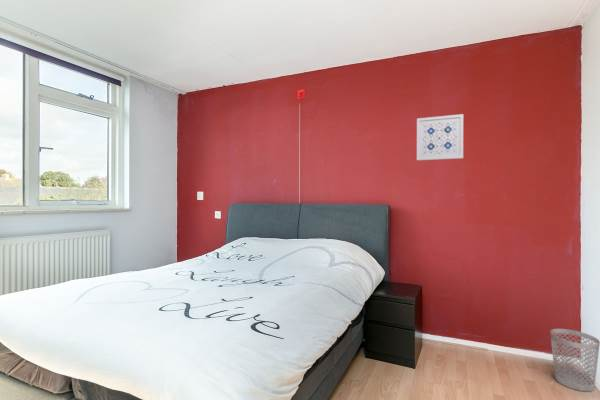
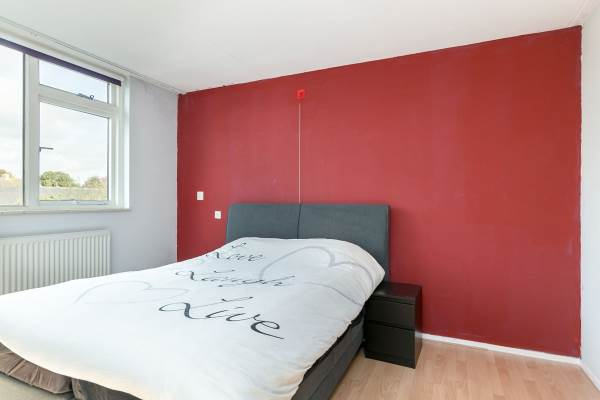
- wastebasket [549,328,600,392]
- wall art [416,113,464,161]
